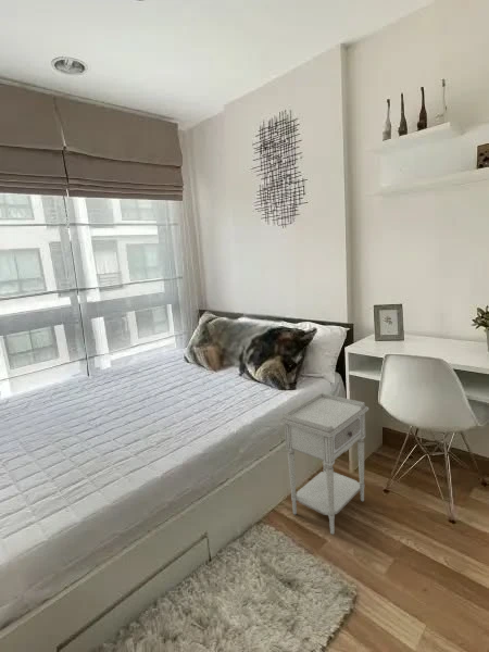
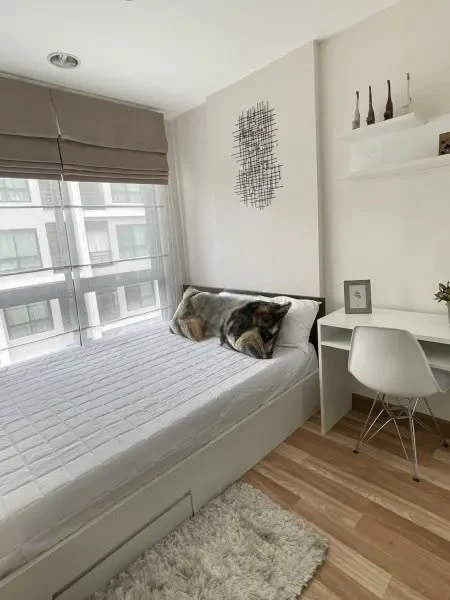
- nightstand [280,392,369,536]
